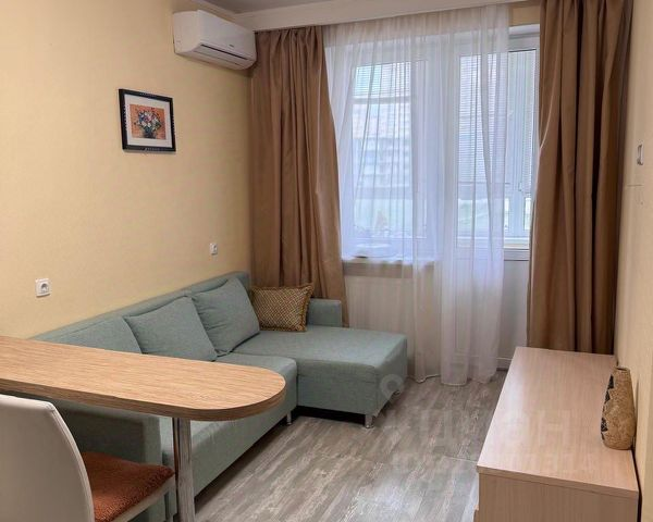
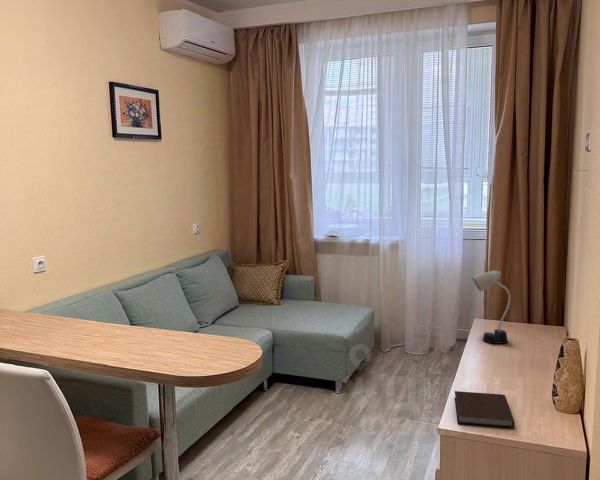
+ notebook [454,390,516,429]
+ desk lamp [472,270,512,345]
